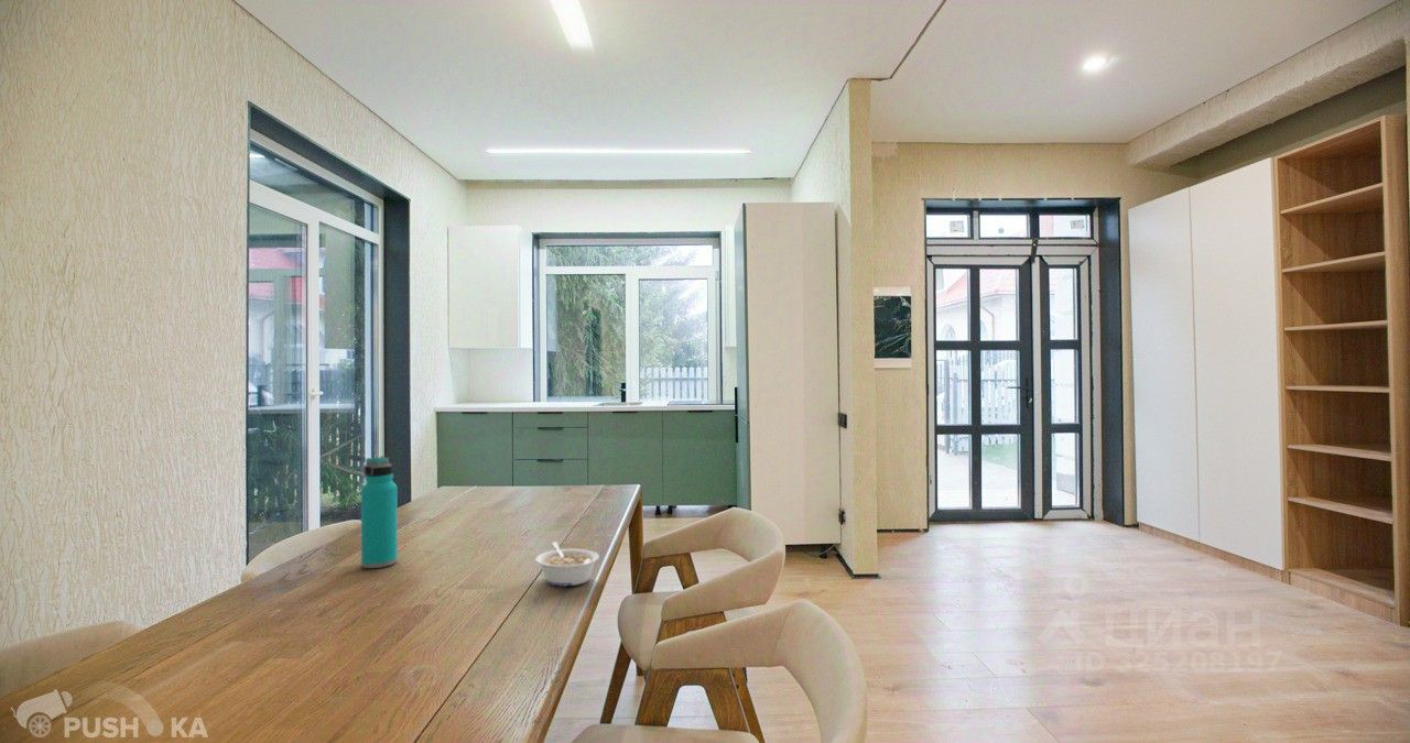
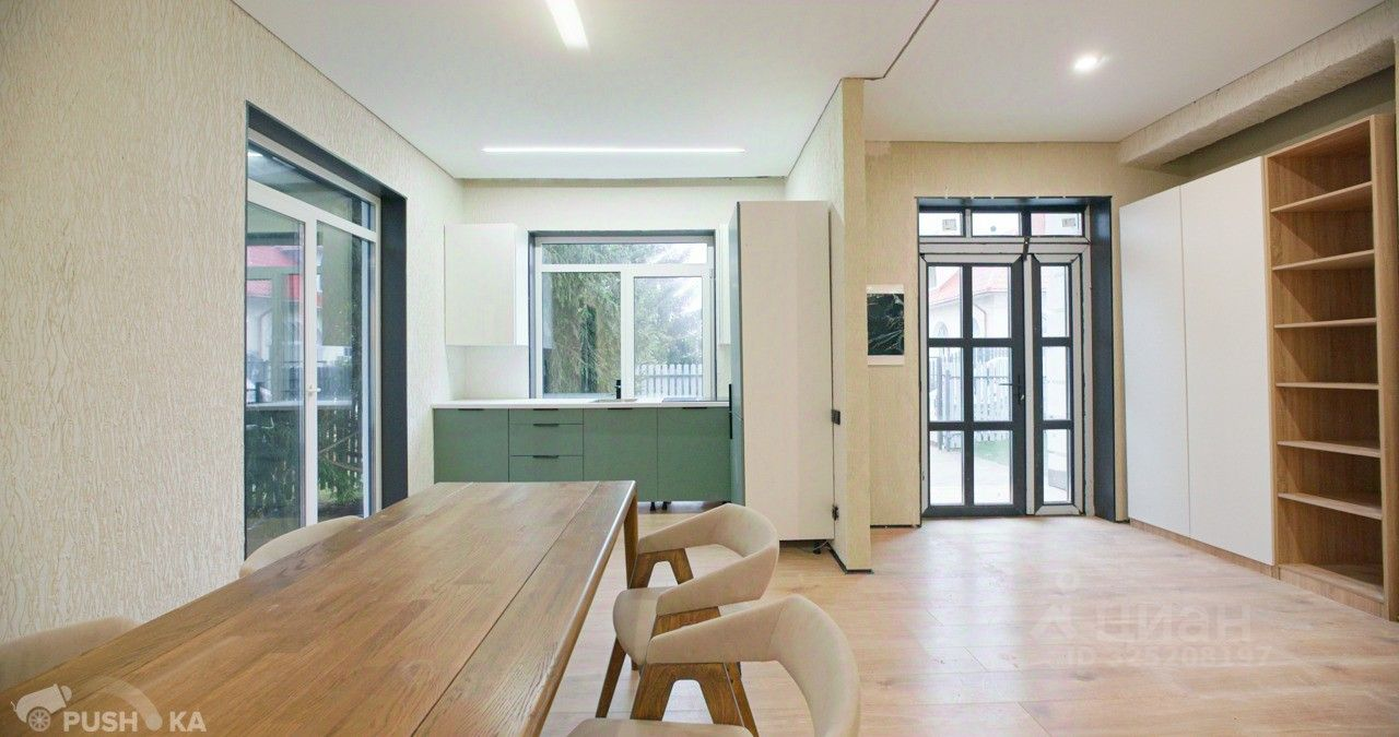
- water bottle [360,456,399,569]
- legume [534,540,600,587]
